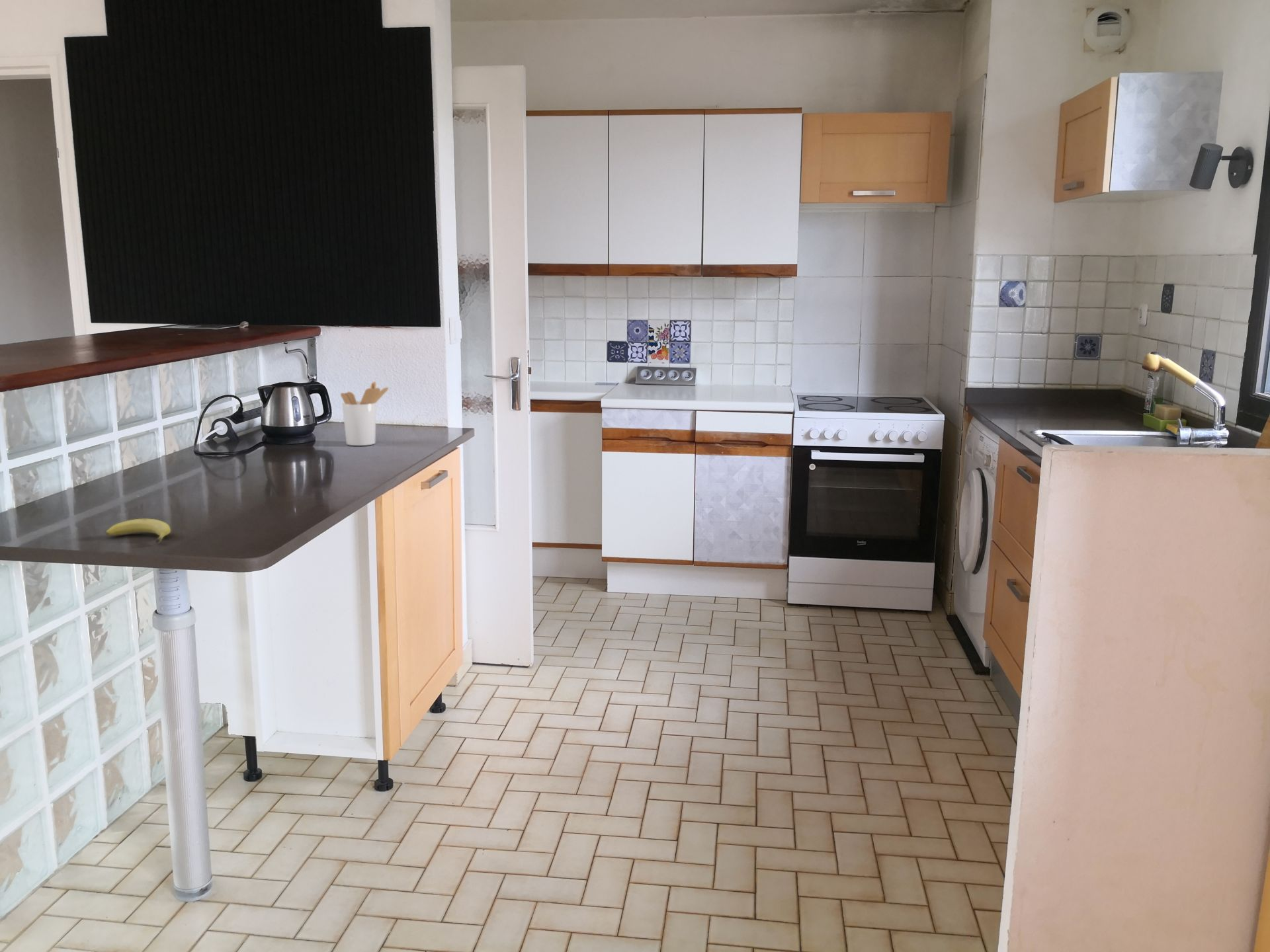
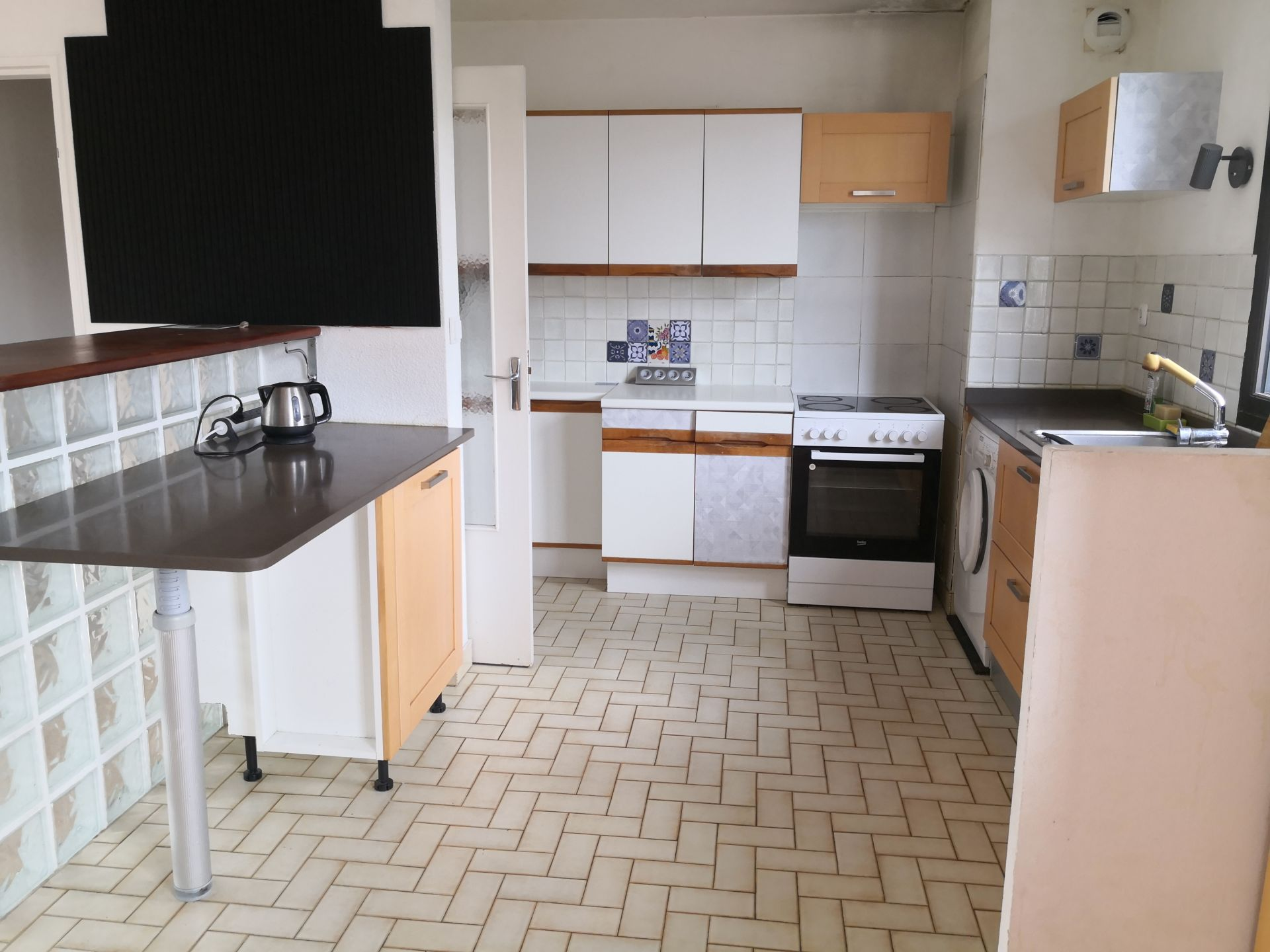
- fruit [105,518,171,544]
- utensil holder [340,381,389,446]
